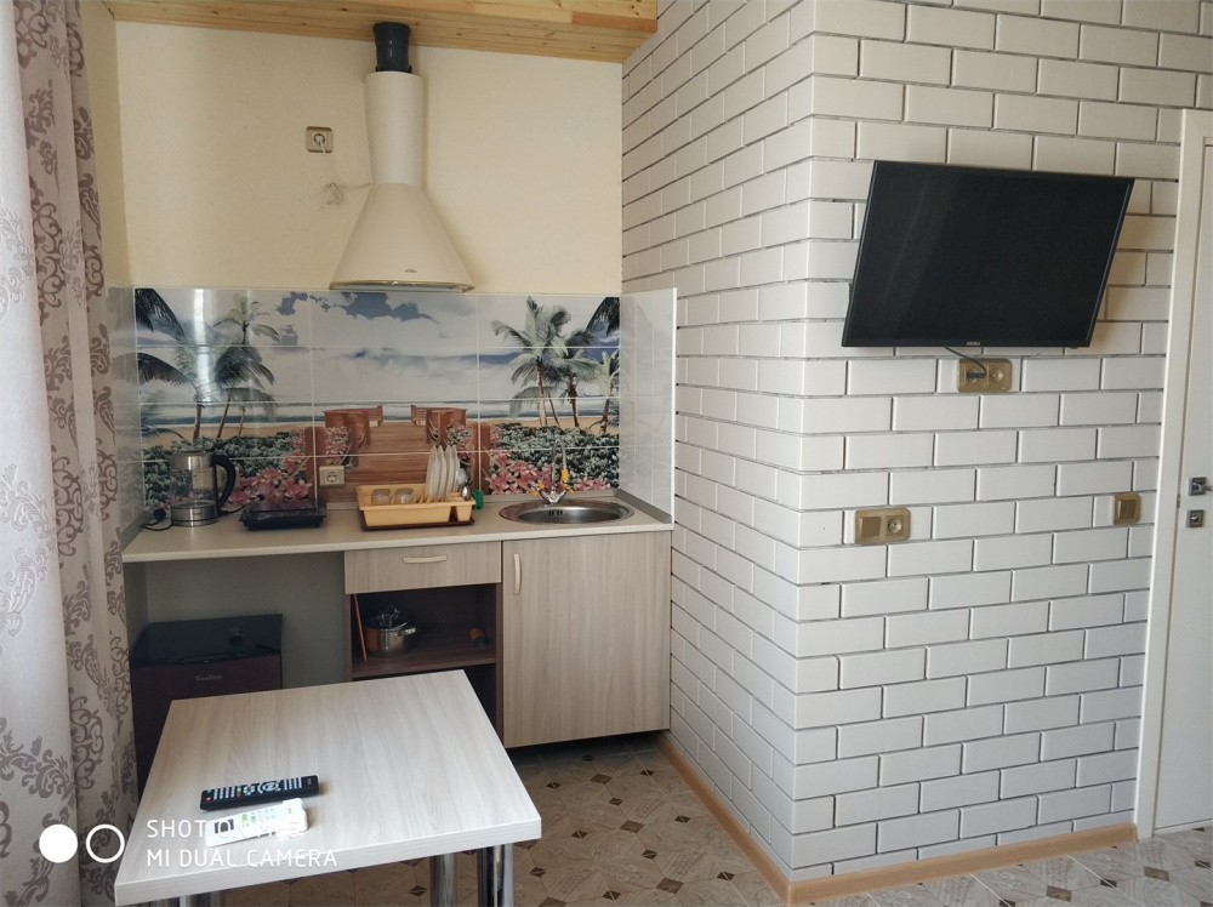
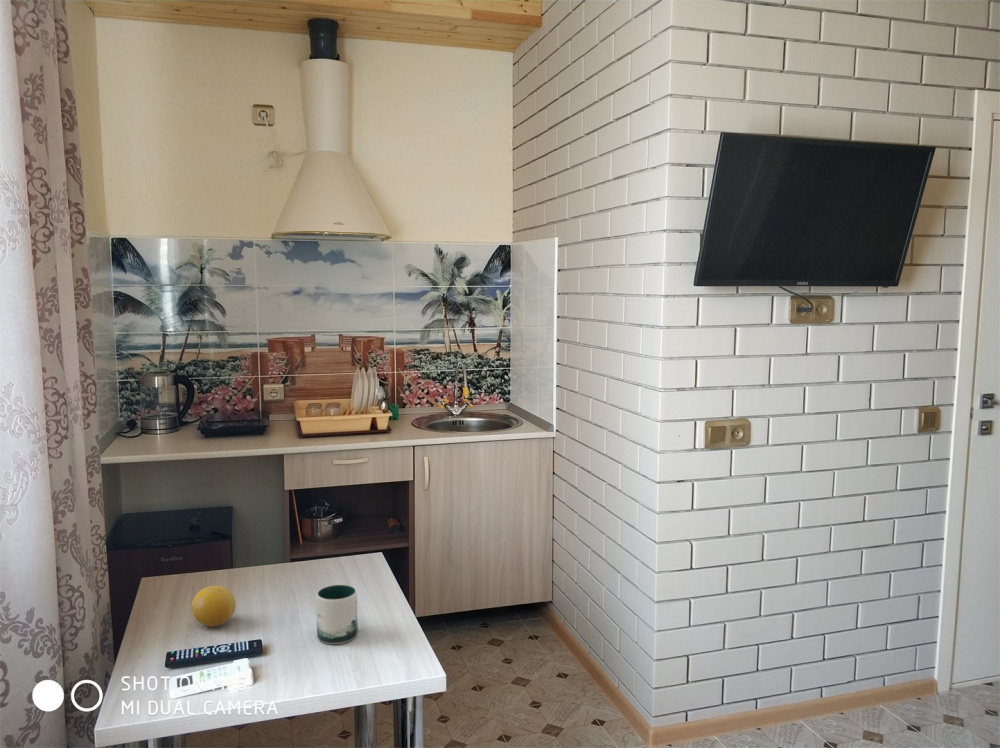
+ mug [315,584,359,645]
+ fruit [191,585,237,628]
